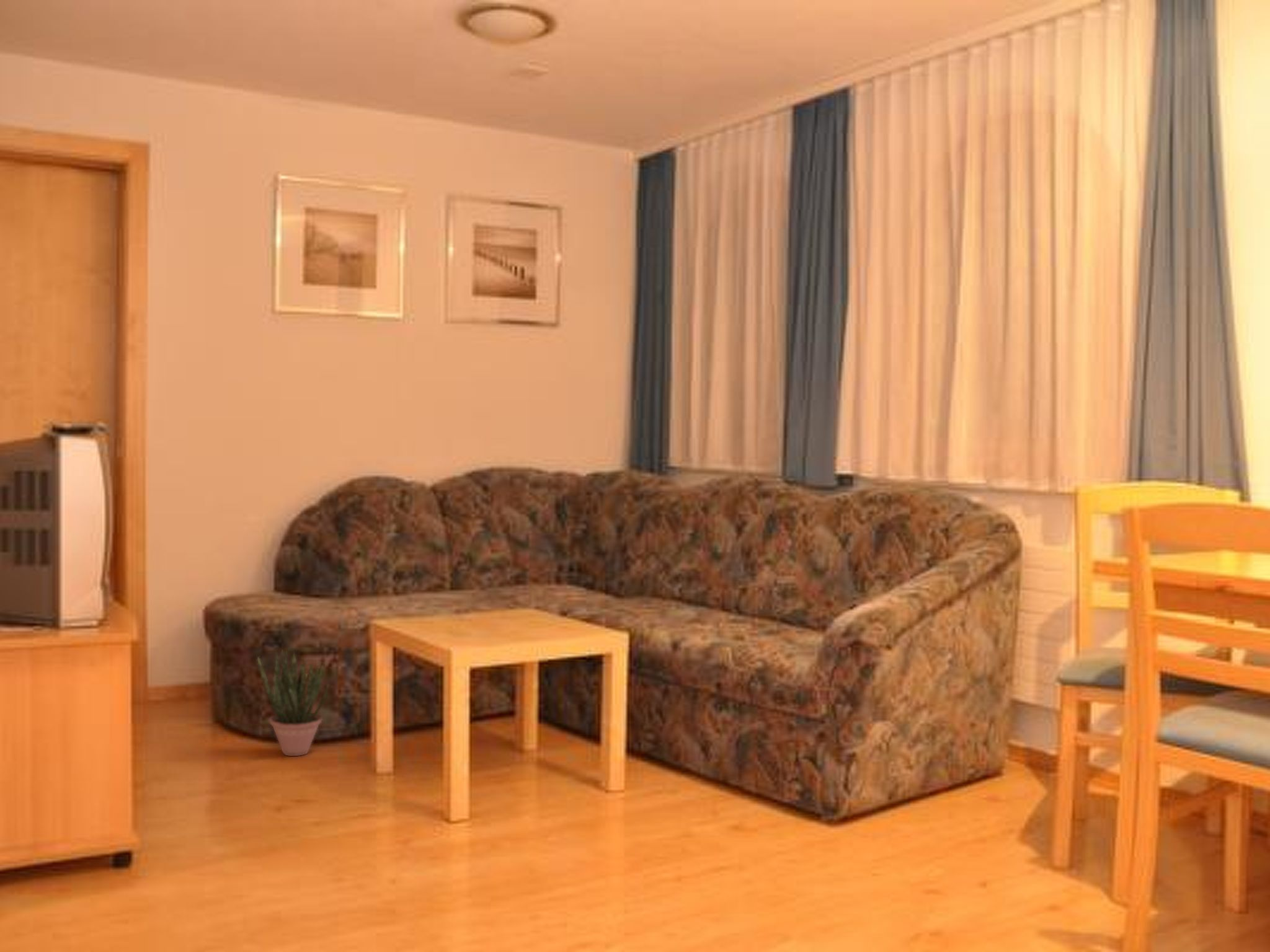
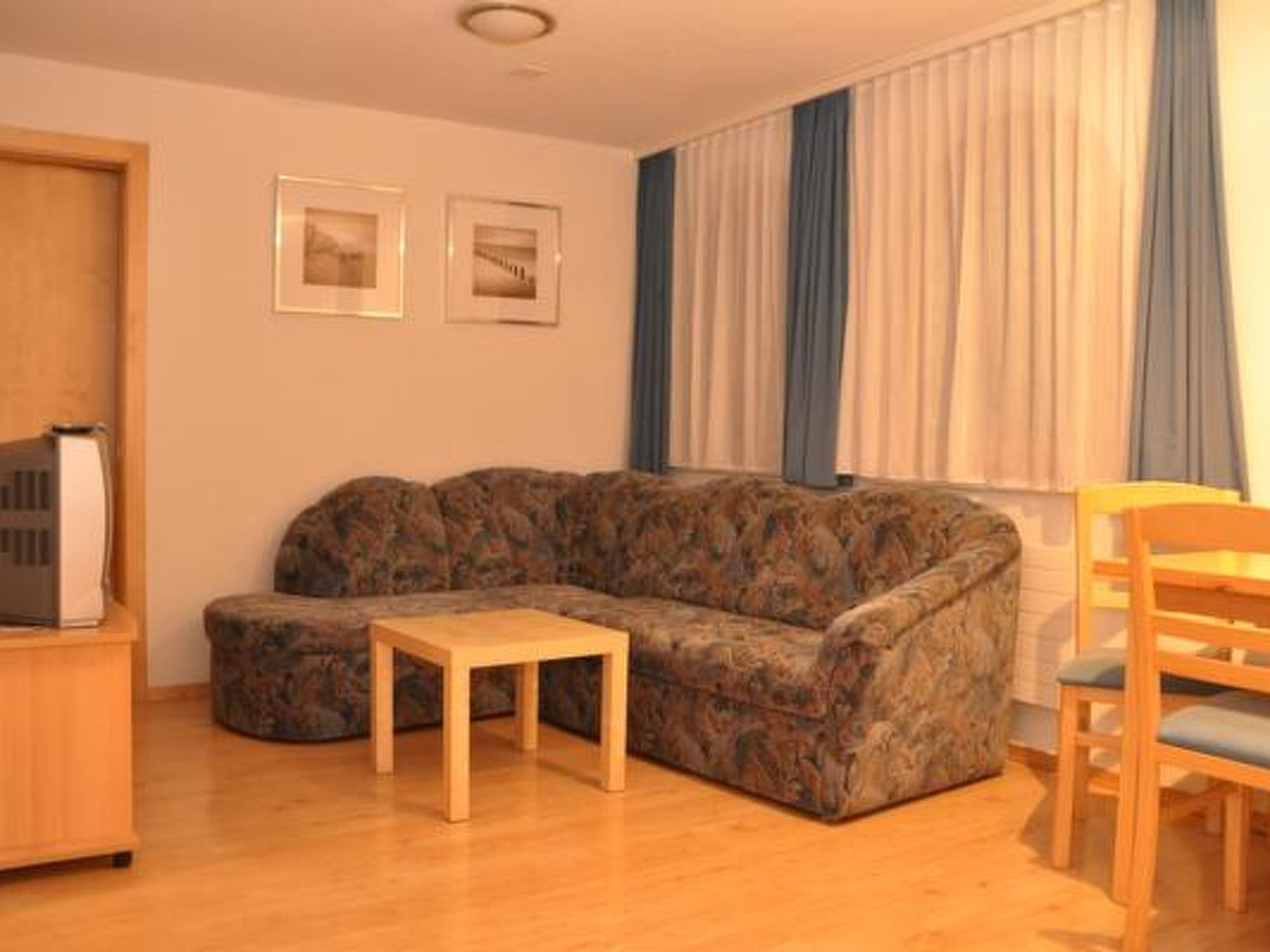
- potted plant [257,648,329,757]
